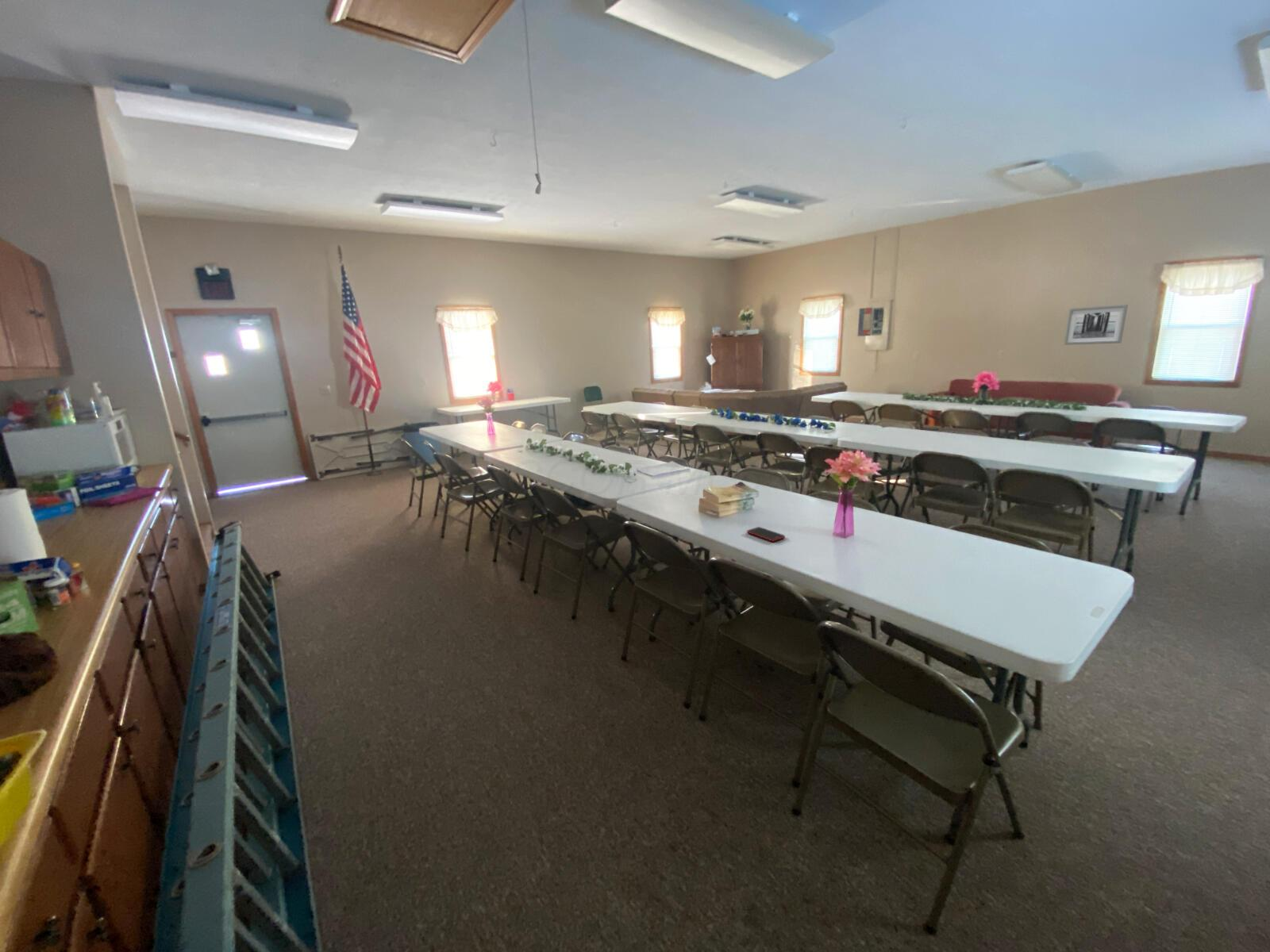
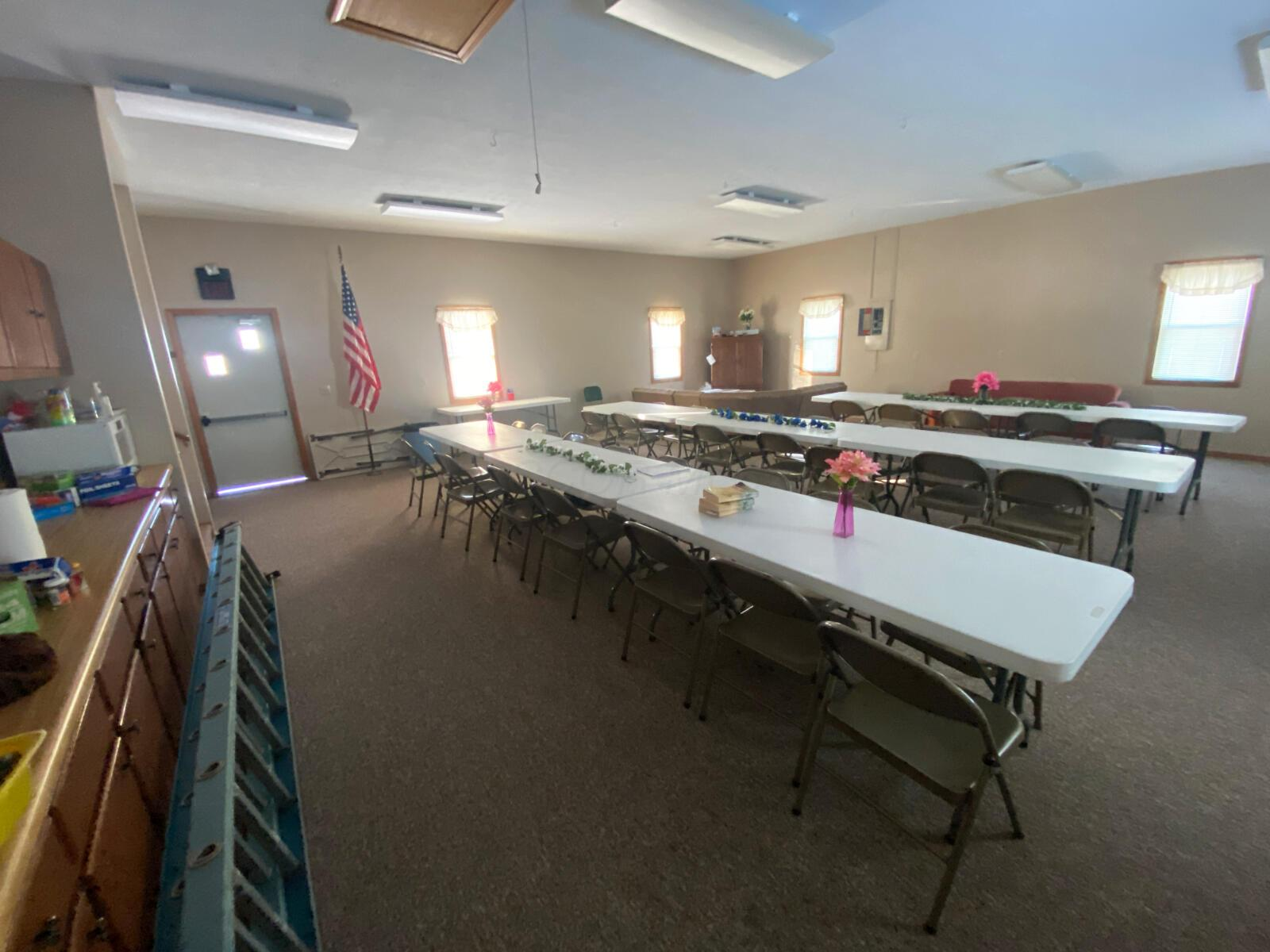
- cell phone [746,526,786,543]
- wall art [1064,304,1129,346]
